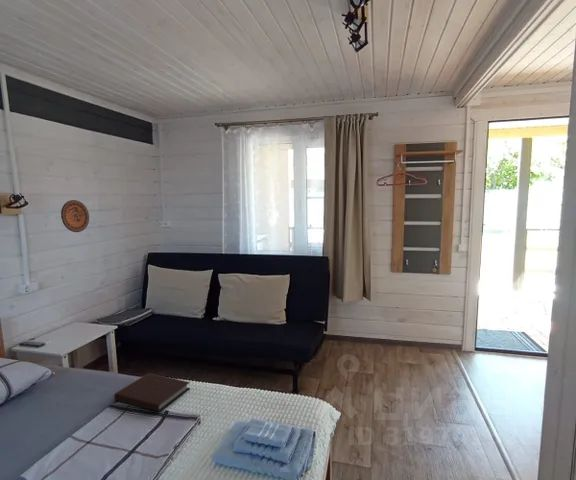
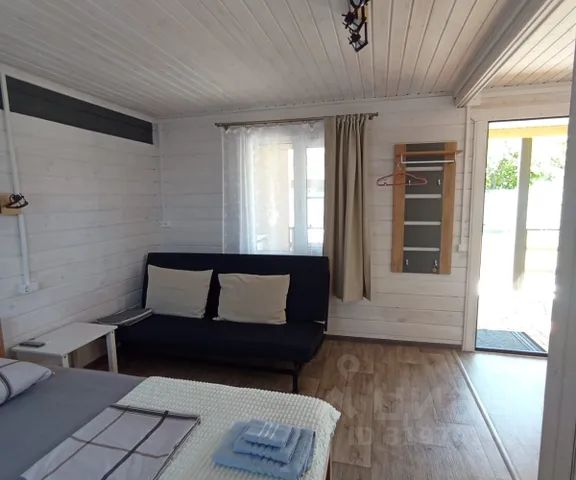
- notebook [113,372,191,413]
- decorative plate [60,199,90,233]
